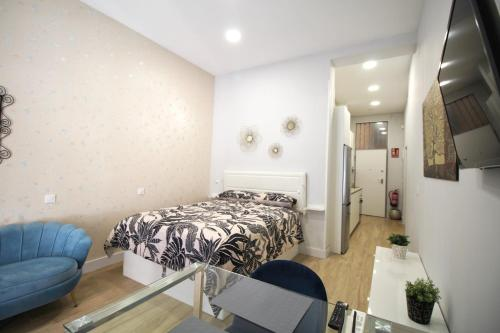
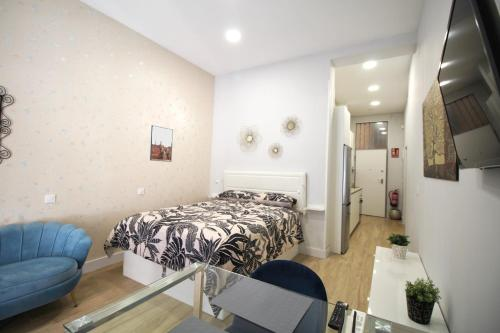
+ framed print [149,124,174,163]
